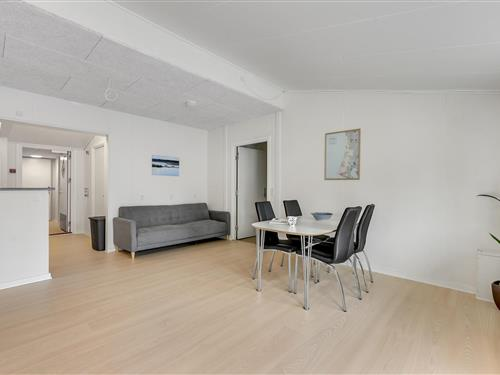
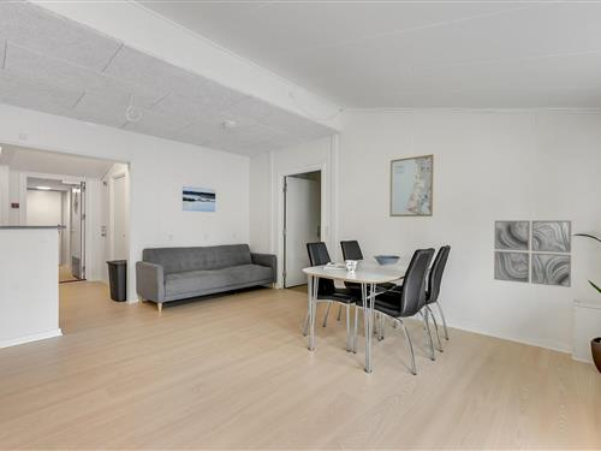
+ wall art [493,219,572,289]
